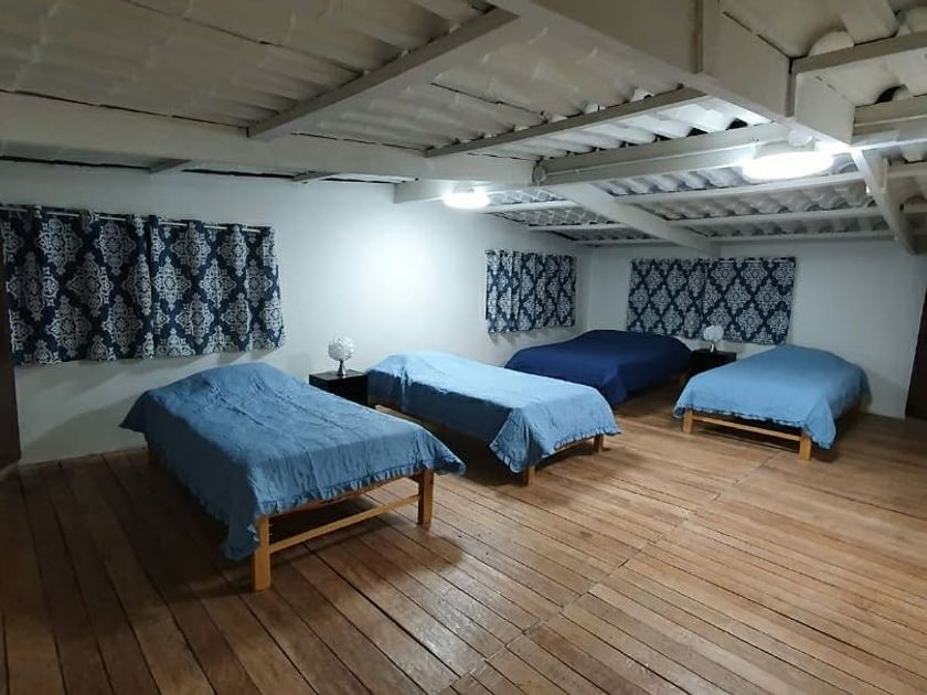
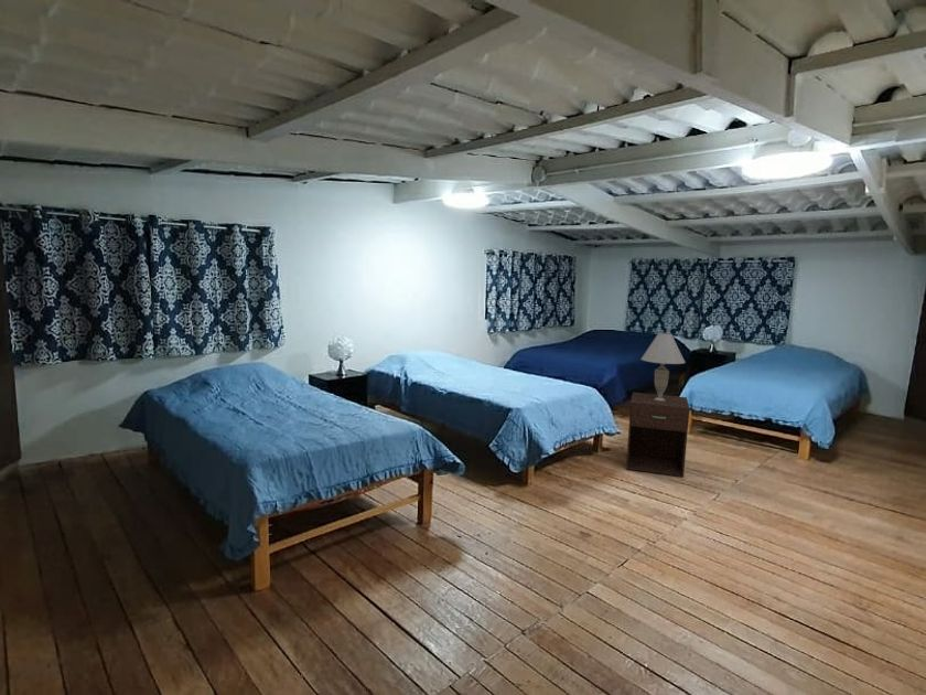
+ nightstand [625,392,690,478]
+ table lamp [640,332,687,402]
